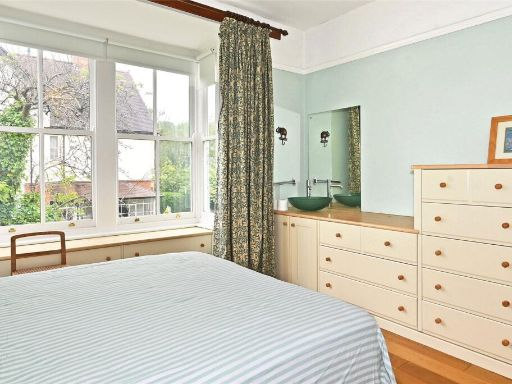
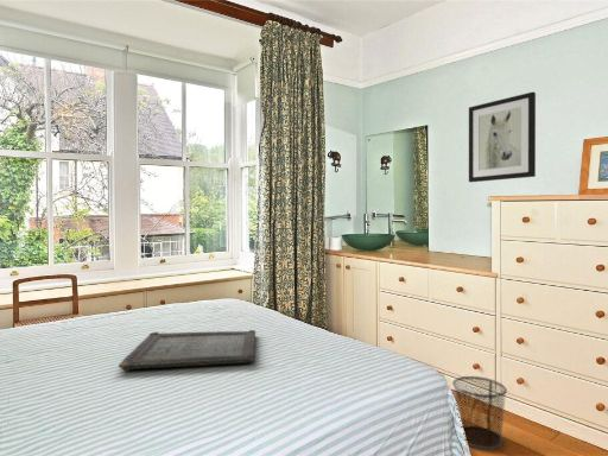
+ wall art [468,90,537,183]
+ waste bin [451,375,508,450]
+ serving tray [118,329,256,372]
